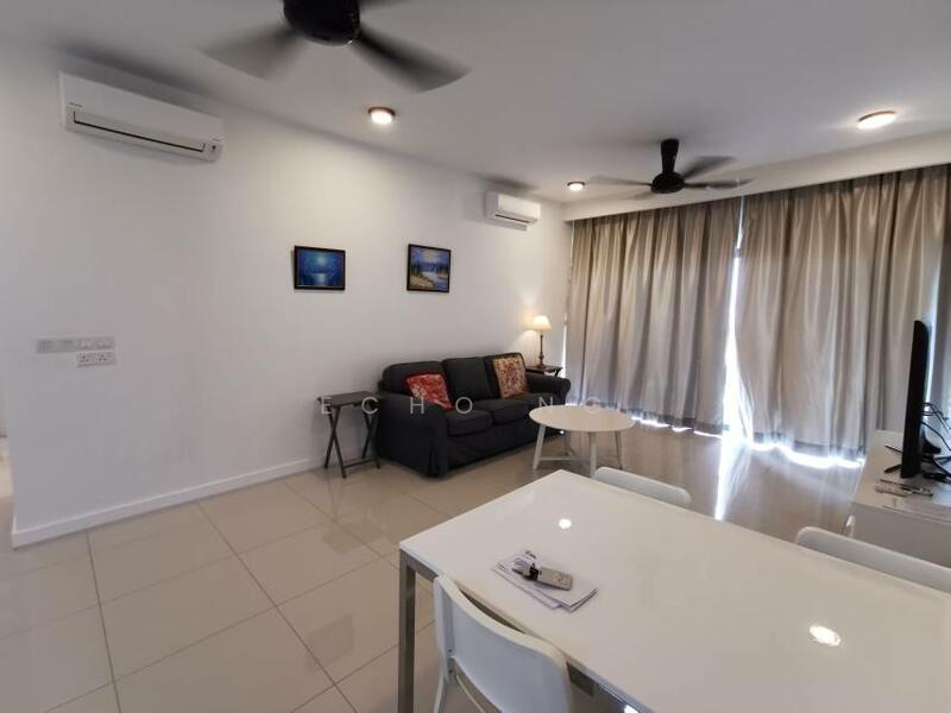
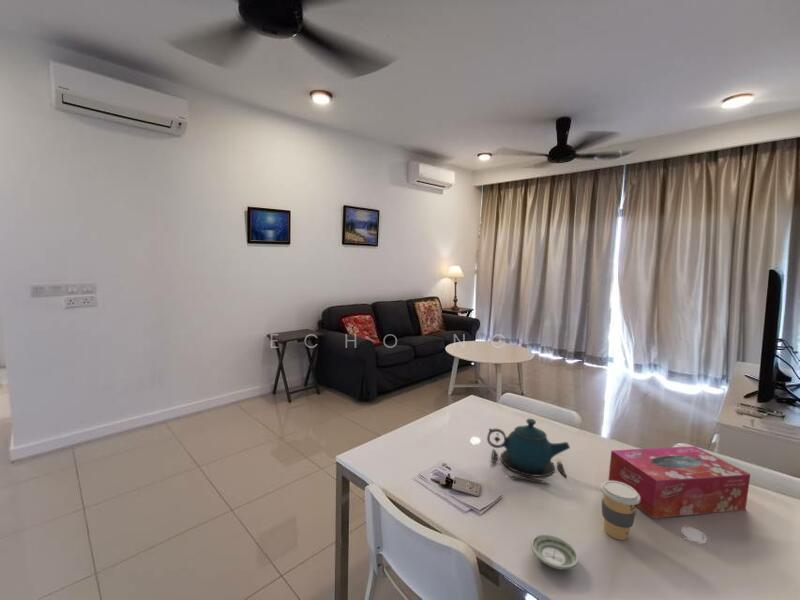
+ coffee cup [599,480,640,541]
+ teapot [486,418,571,486]
+ tissue box [607,445,751,519]
+ saucer [530,533,580,571]
